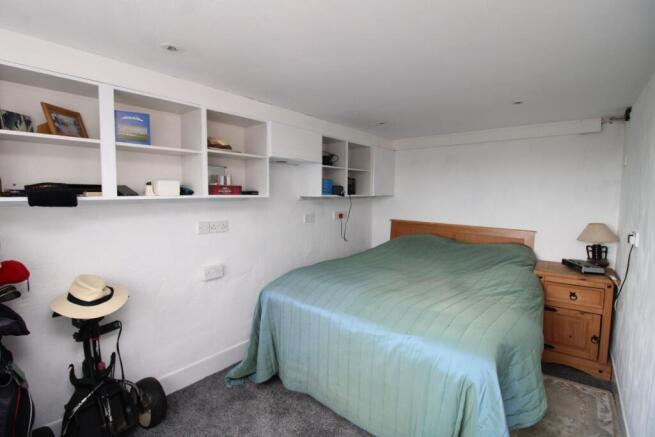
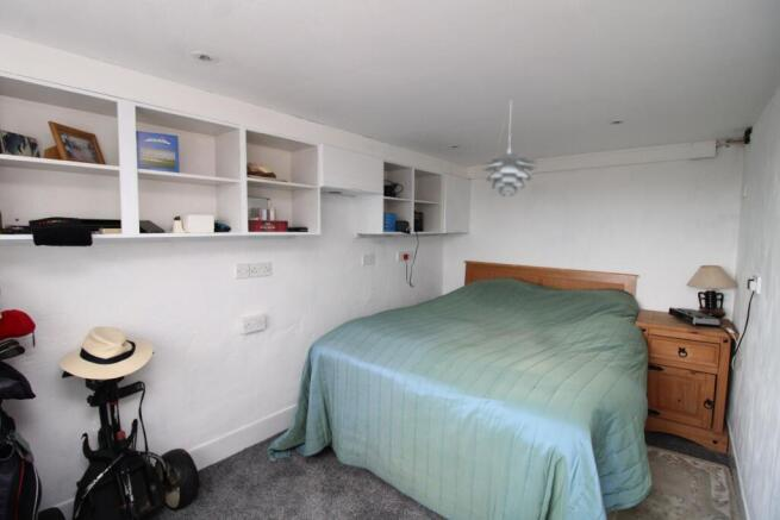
+ pendant light [481,99,538,198]
